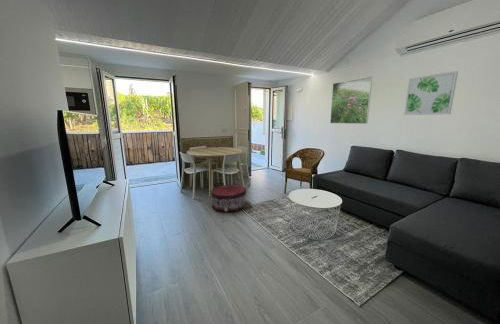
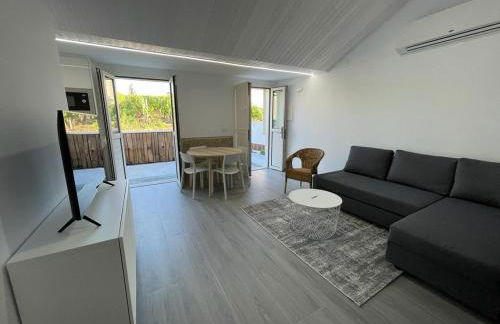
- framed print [329,75,373,125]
- pouf [210,184,247,213]
- wall art [403,70,459,116]
